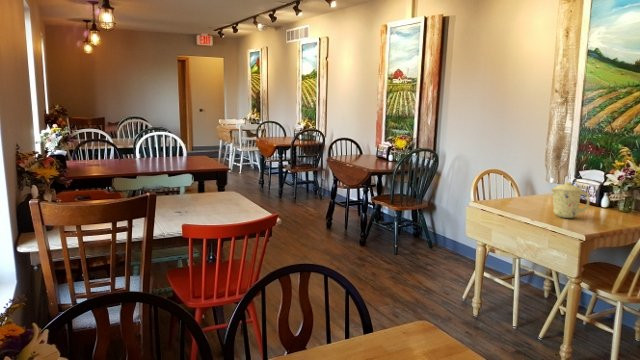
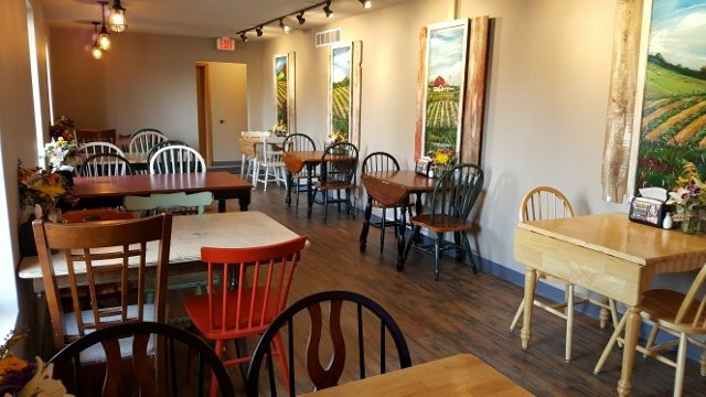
- mug [549,181,590,219]
